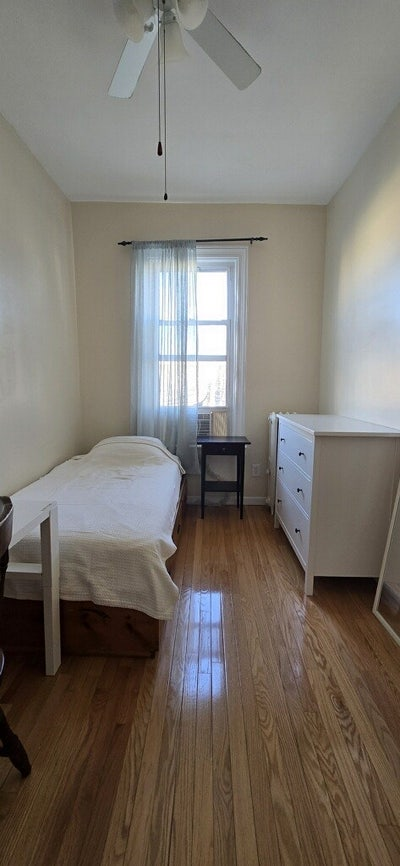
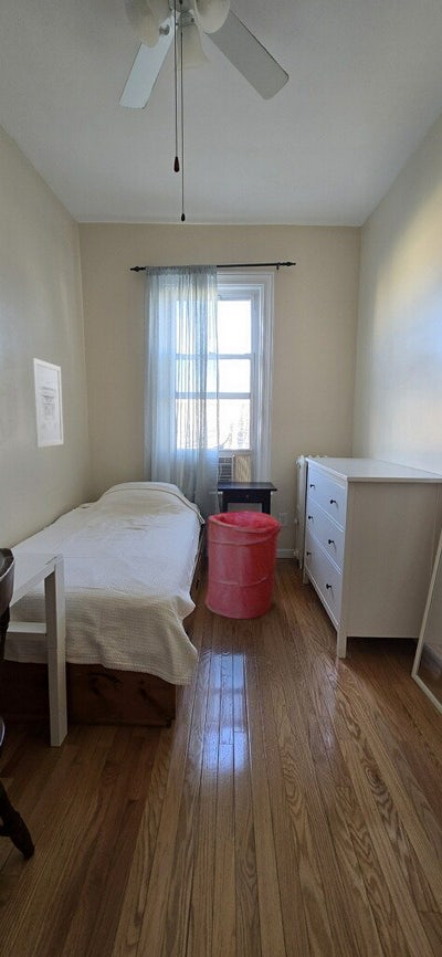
+ laundry hamper [204,509,282,620]
+ wall art [31,357,64,449]
